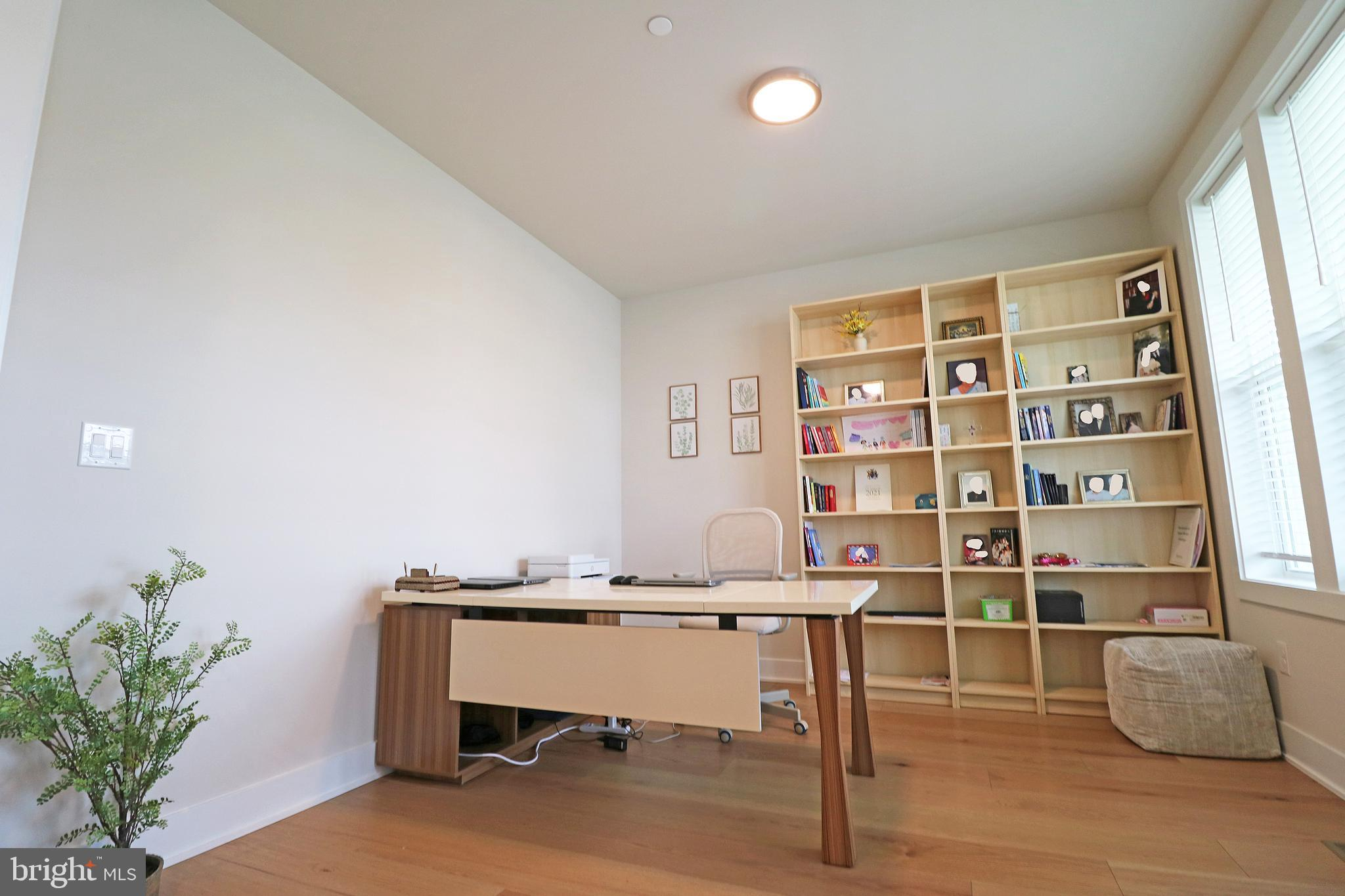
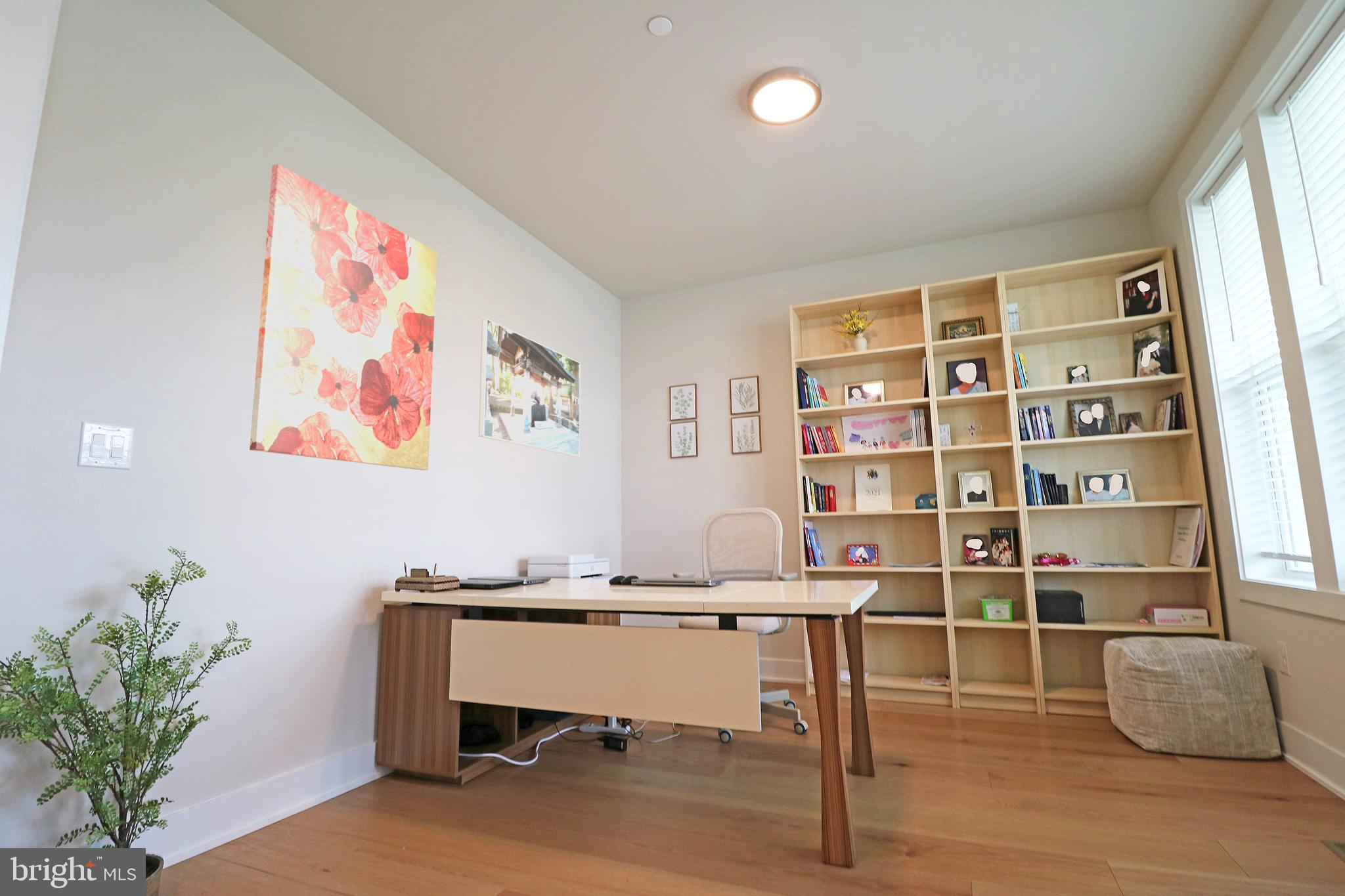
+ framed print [478,318,581,457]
+ wall art [249,163,437,471]
